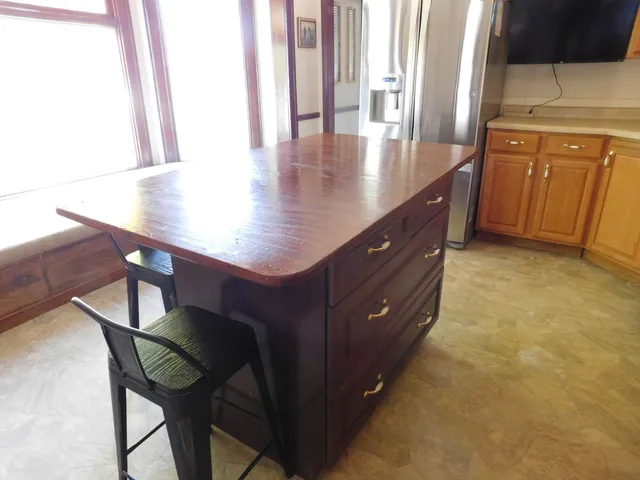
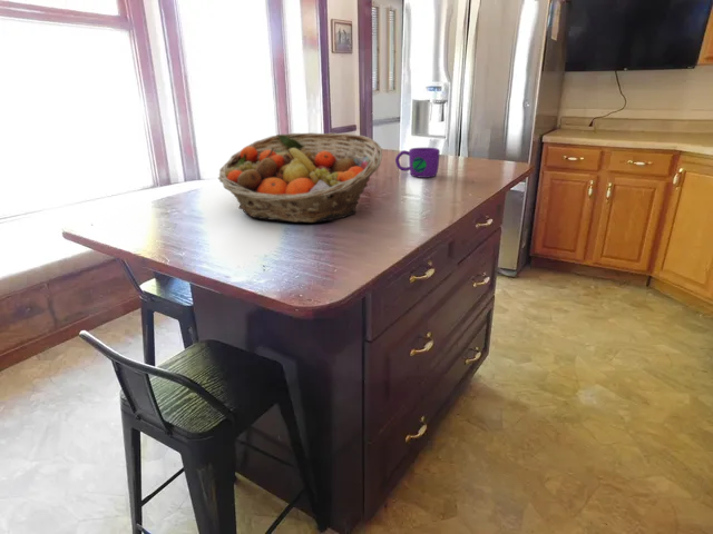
+ mug [394,147,441,179]
+ fruit basket [217,132,383,224]
